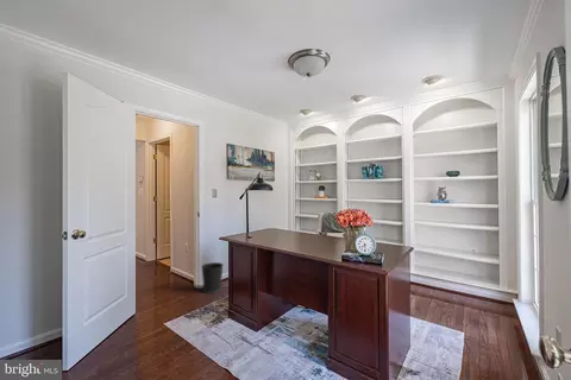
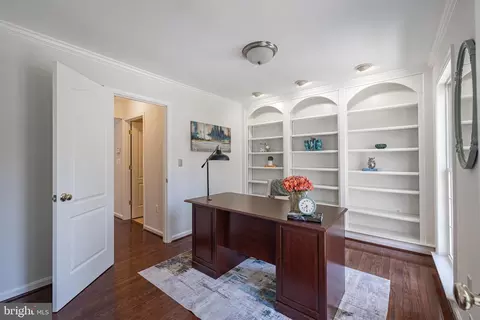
- wastebasket [200,261,225,294]
